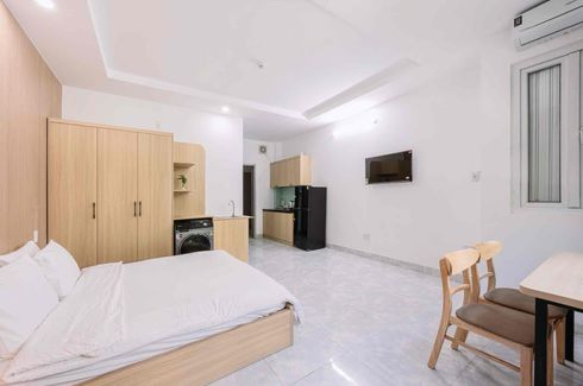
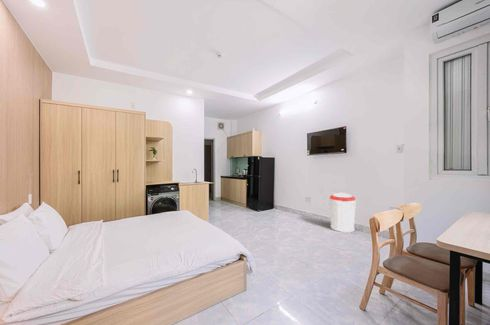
+ trash can [328,192,357,233]
